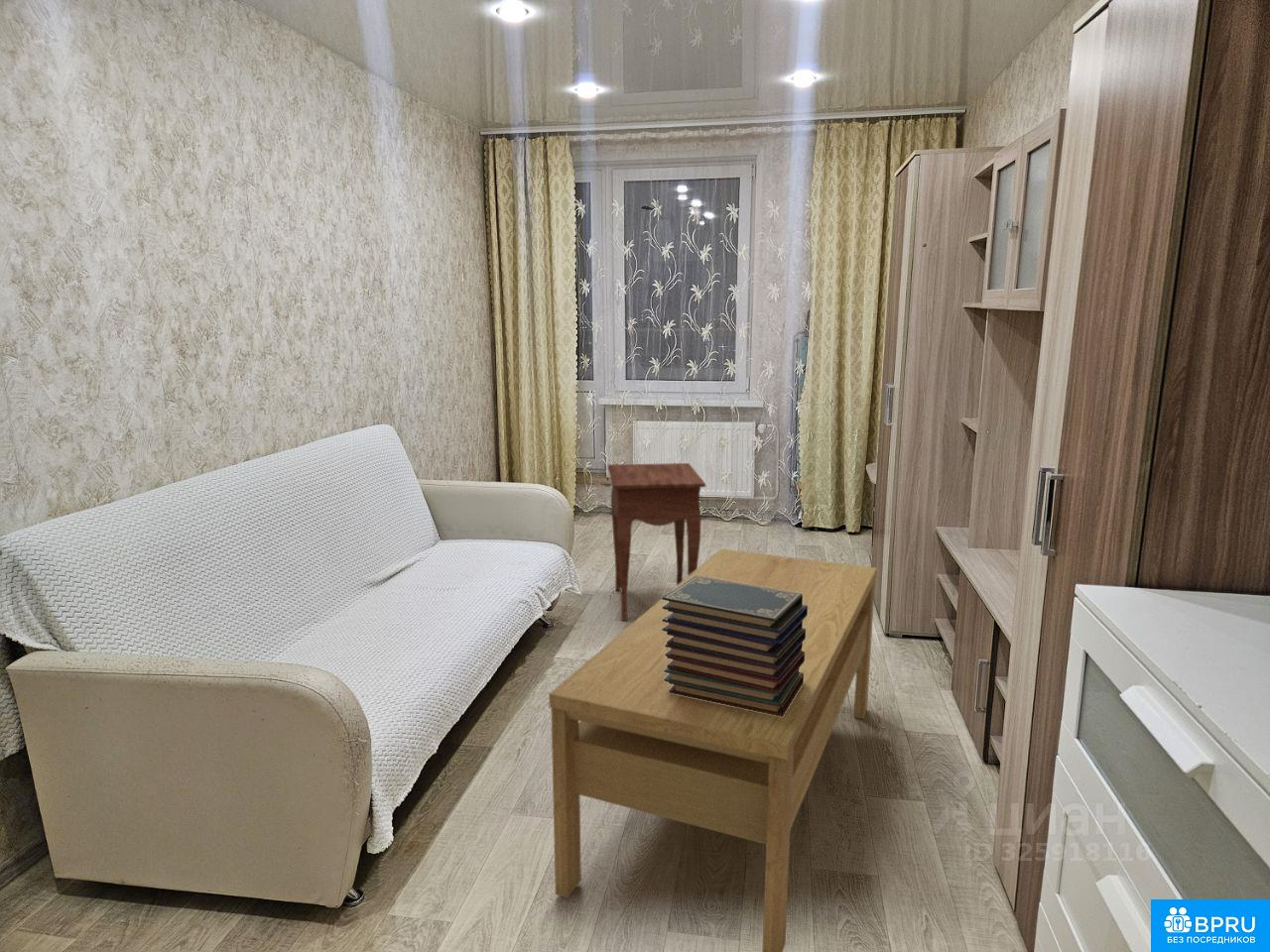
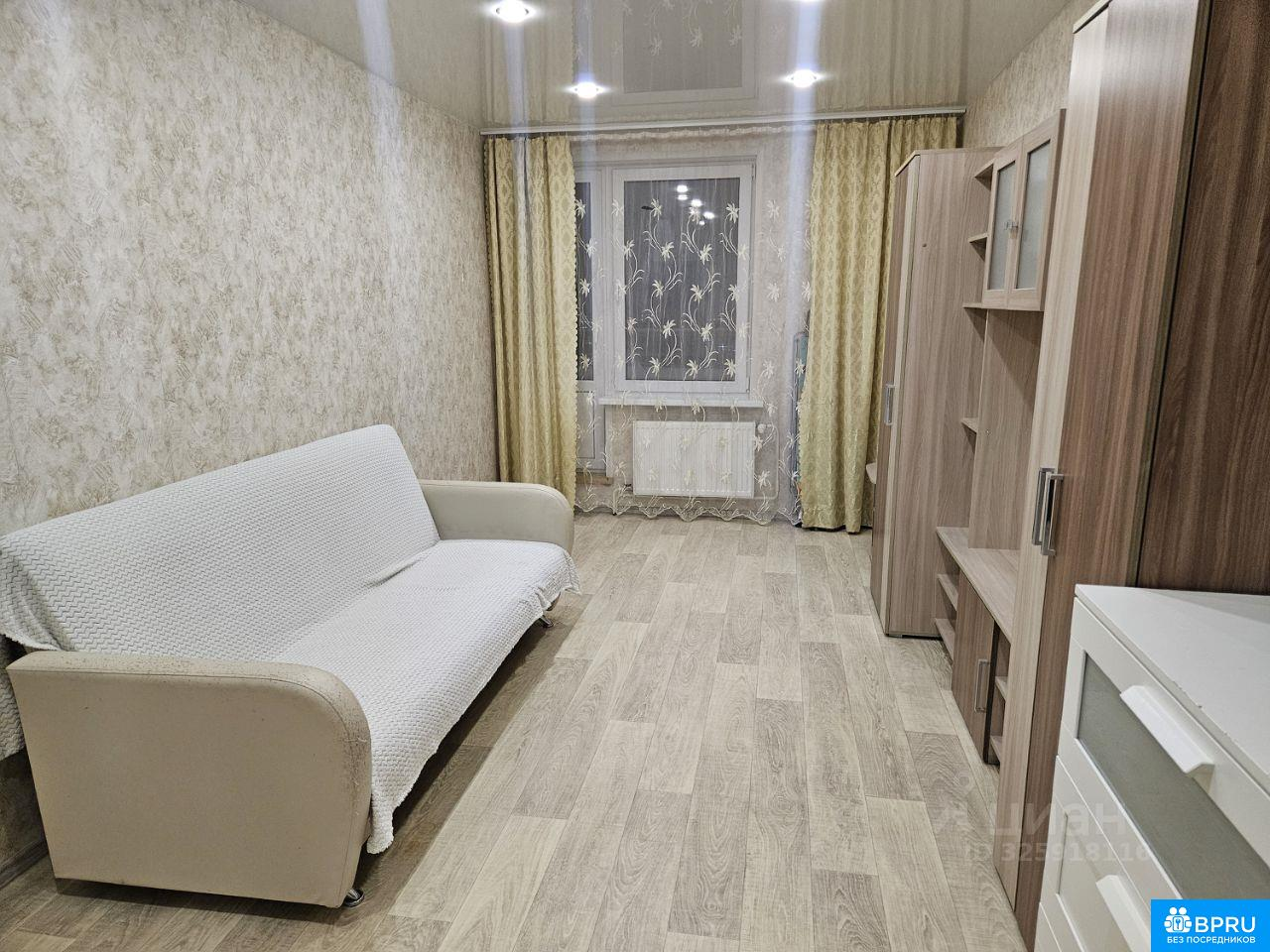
- coffee table [548,547,878,952]
- side table [607,462,706,621]
- book stack [661,575,808,717]
